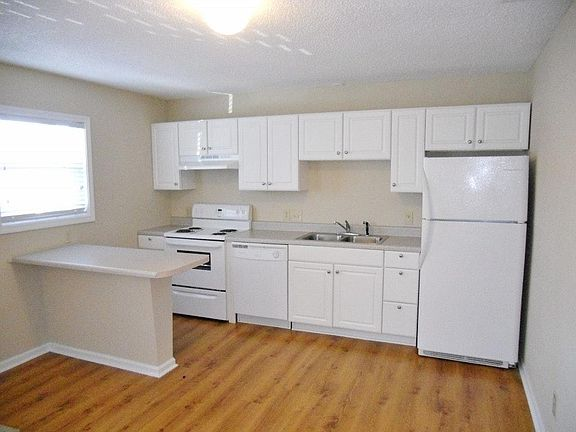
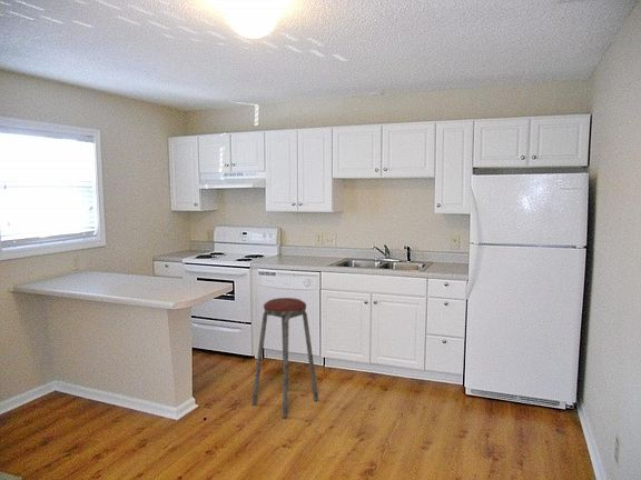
+ music stool [250,297,319,419]
